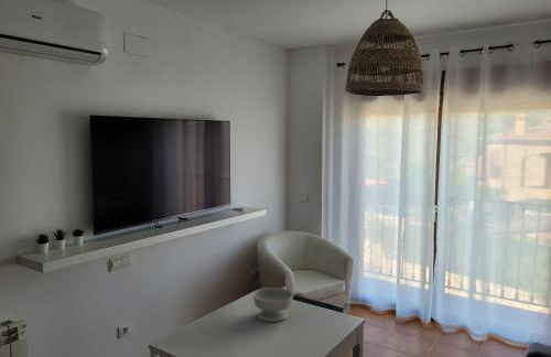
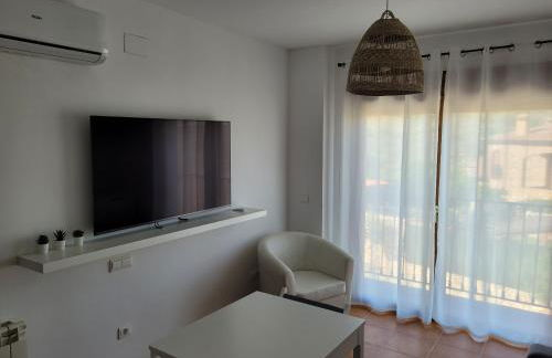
- bowl [251,286,294,323]
